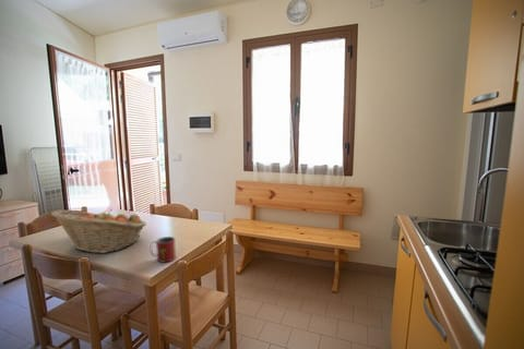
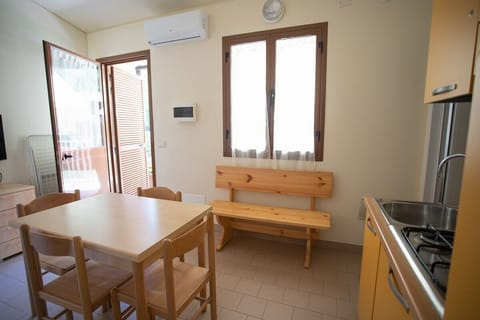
- mug [150,236,177,264]
- fruit basket [50,209,147,254]
